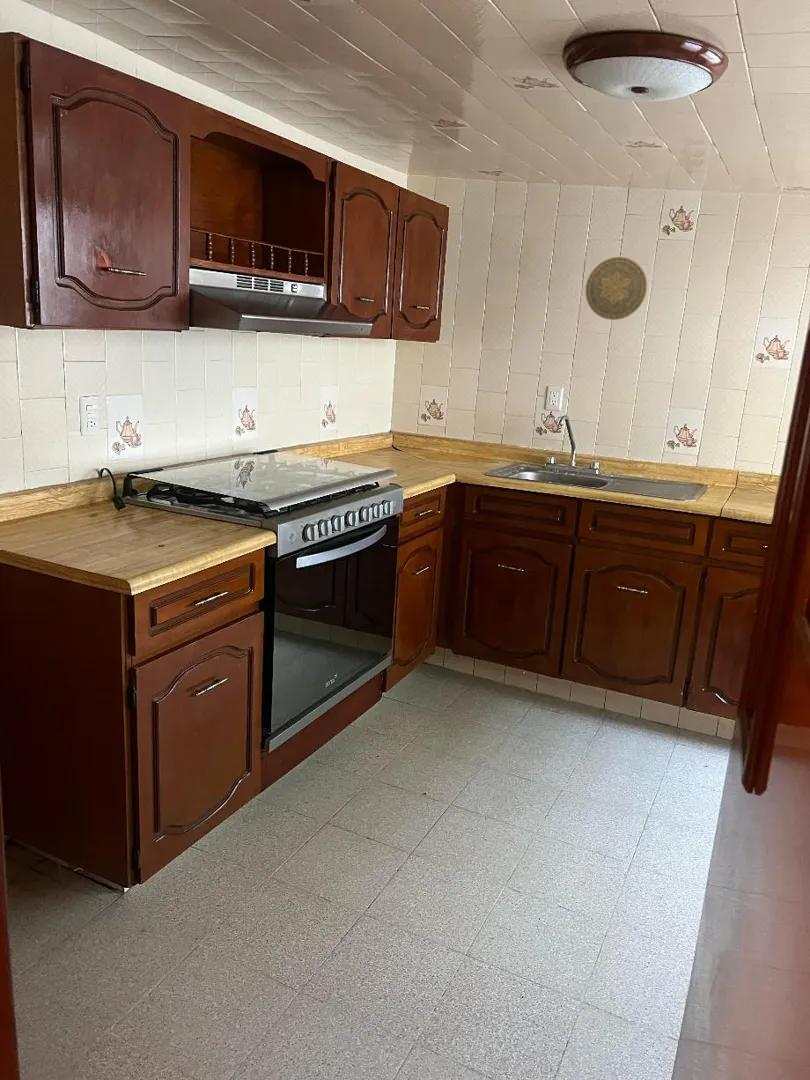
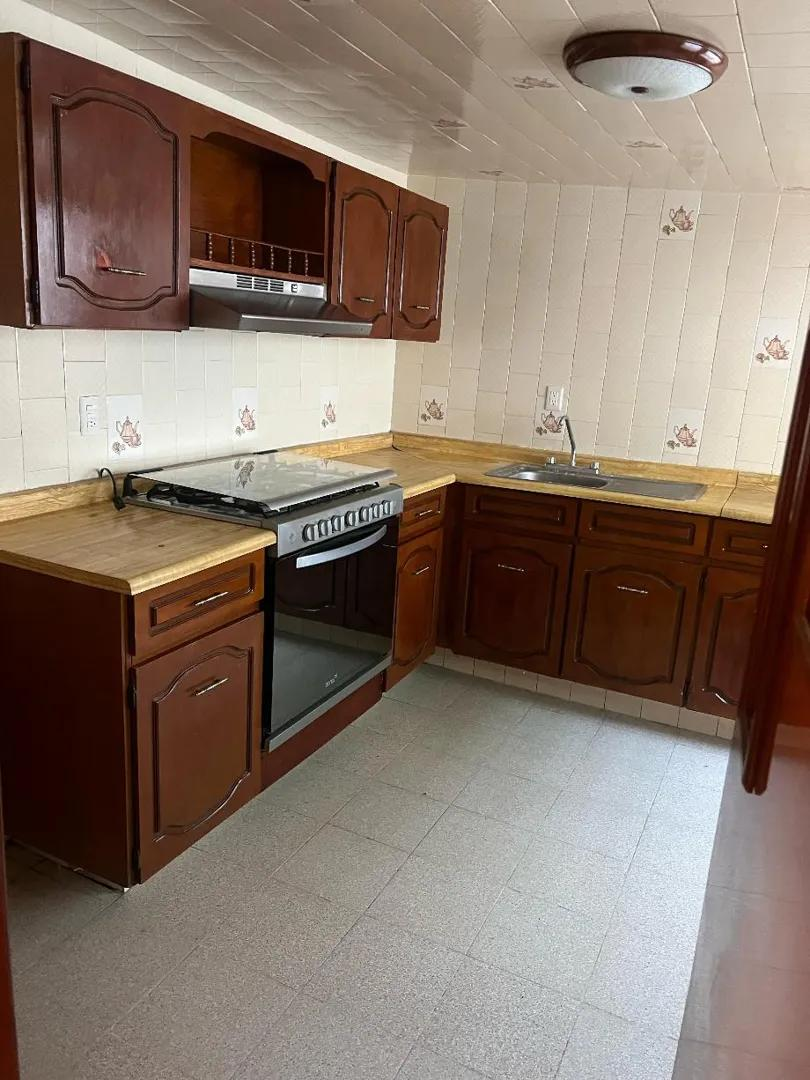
- decorative plate [585,256,648,321]
